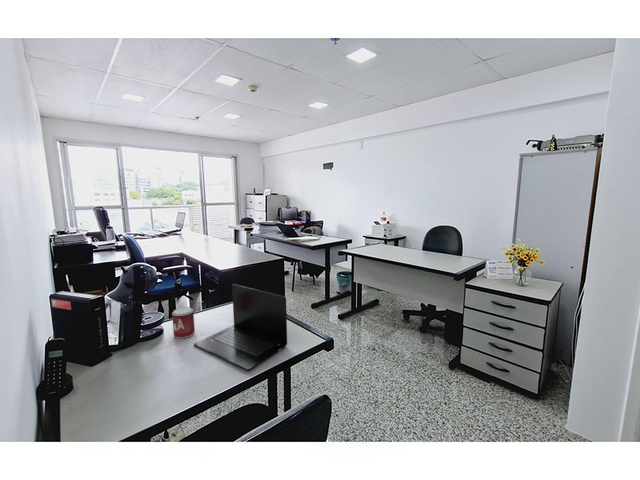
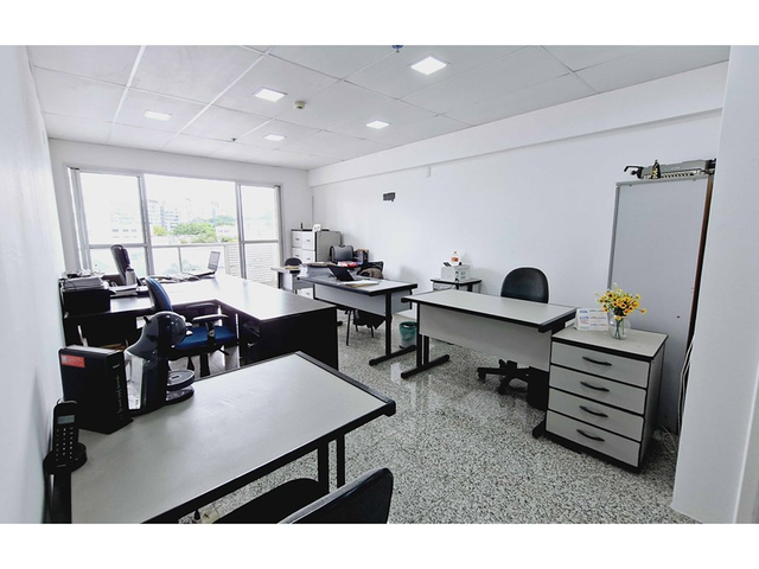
- laptop [193,283,288,372]
- beverage can [171,306,196,340]
